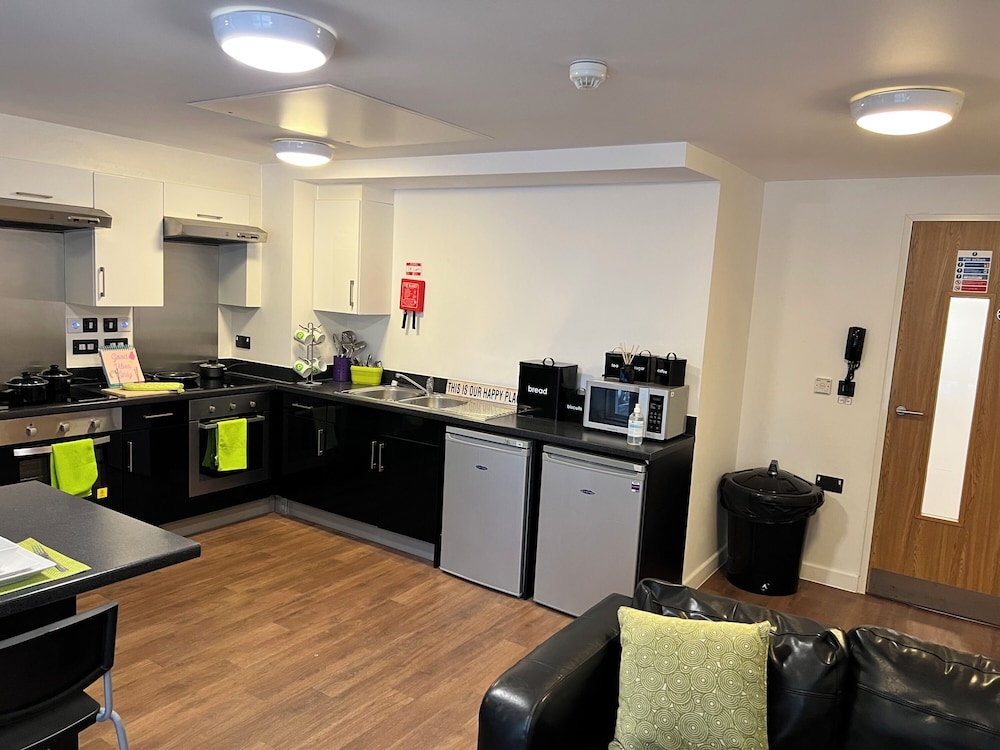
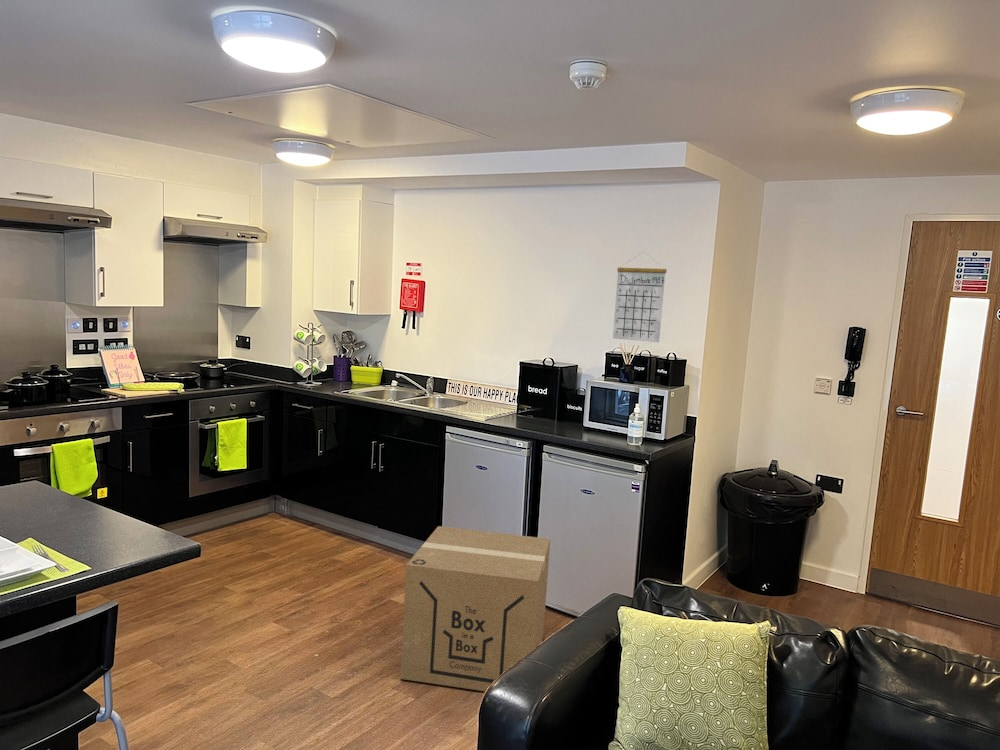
+ calendar [612,251,667,343]
+ cardboard box [399,525,551,692]
